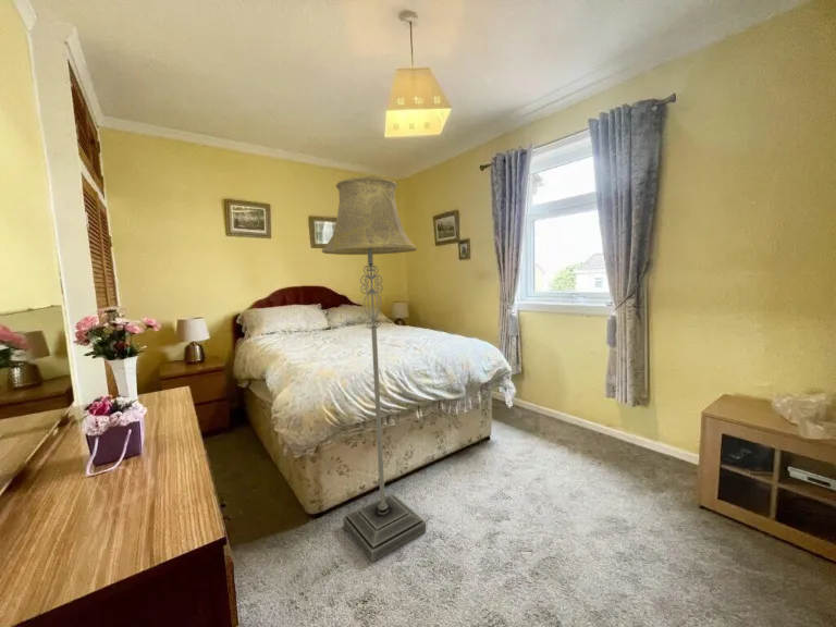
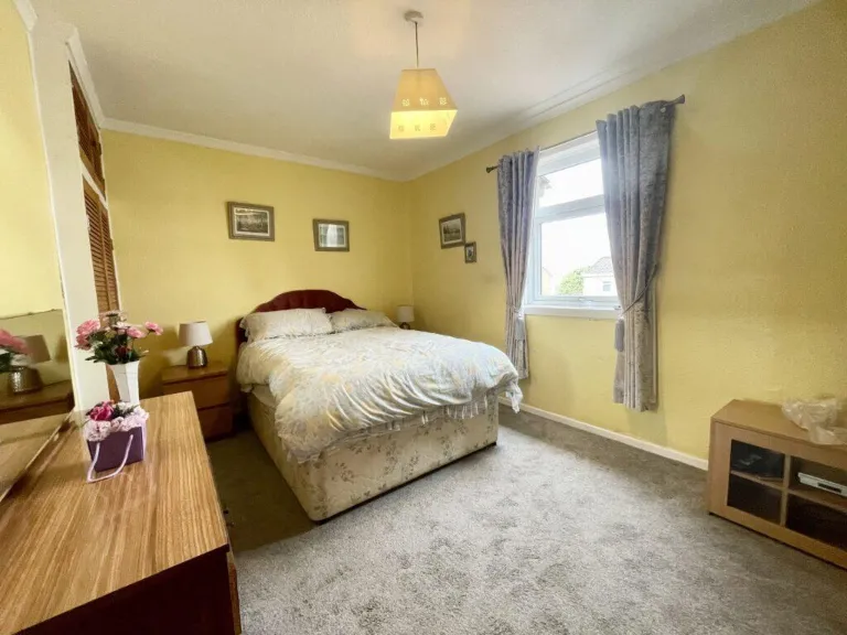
- floor lamp [321,176,427,563]
